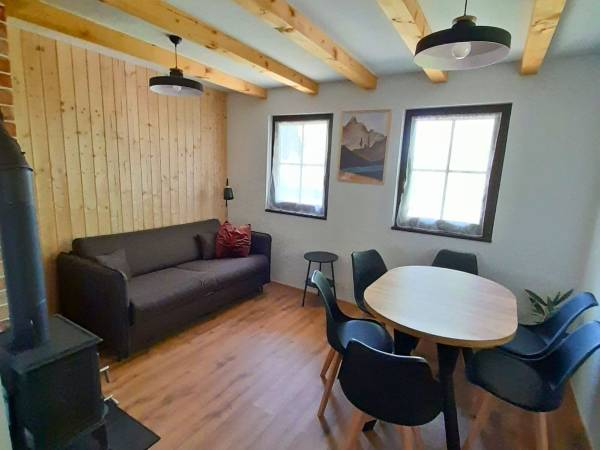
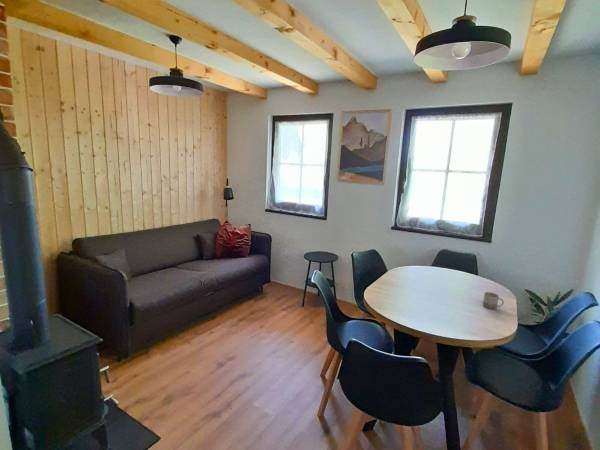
+ cup [482,291,505,310]
